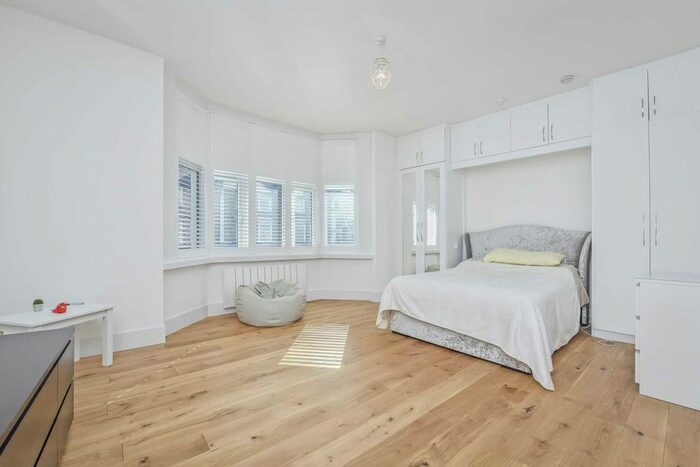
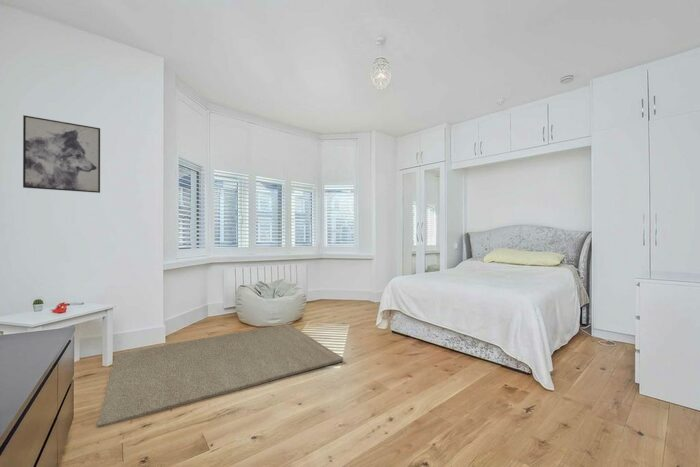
+ wall art [22,114,101,194]
+ rug [95,323,344,429]
